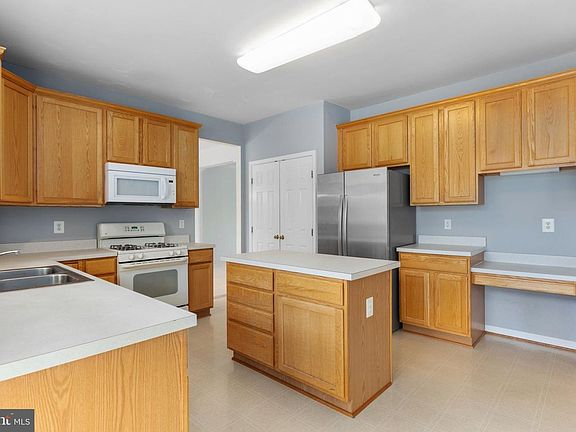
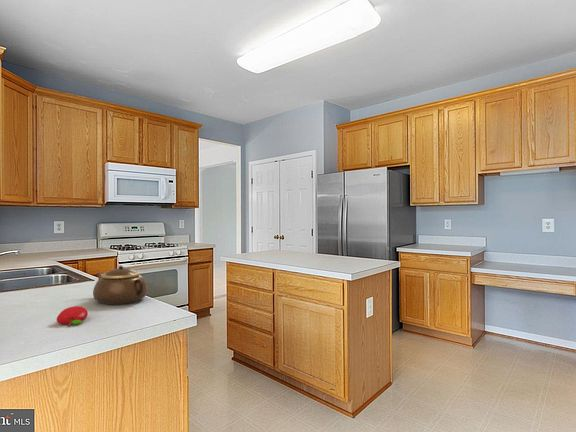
+ fruit [56,305,89,327]
+ teapot [92,265,149,305]
